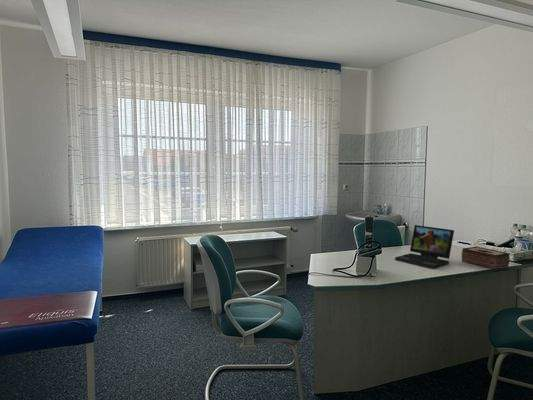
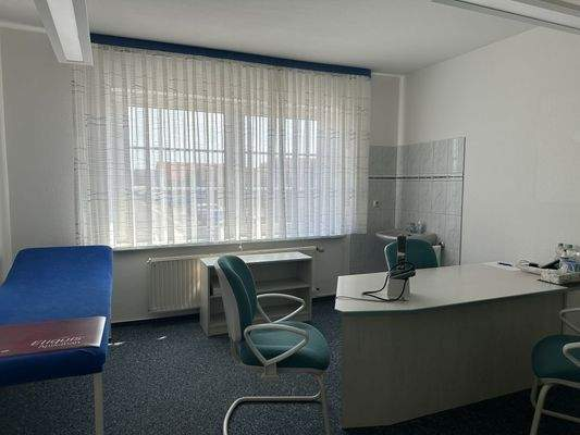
- tissue box [461,246,511,270]
- laptop [394,224,455,269]
